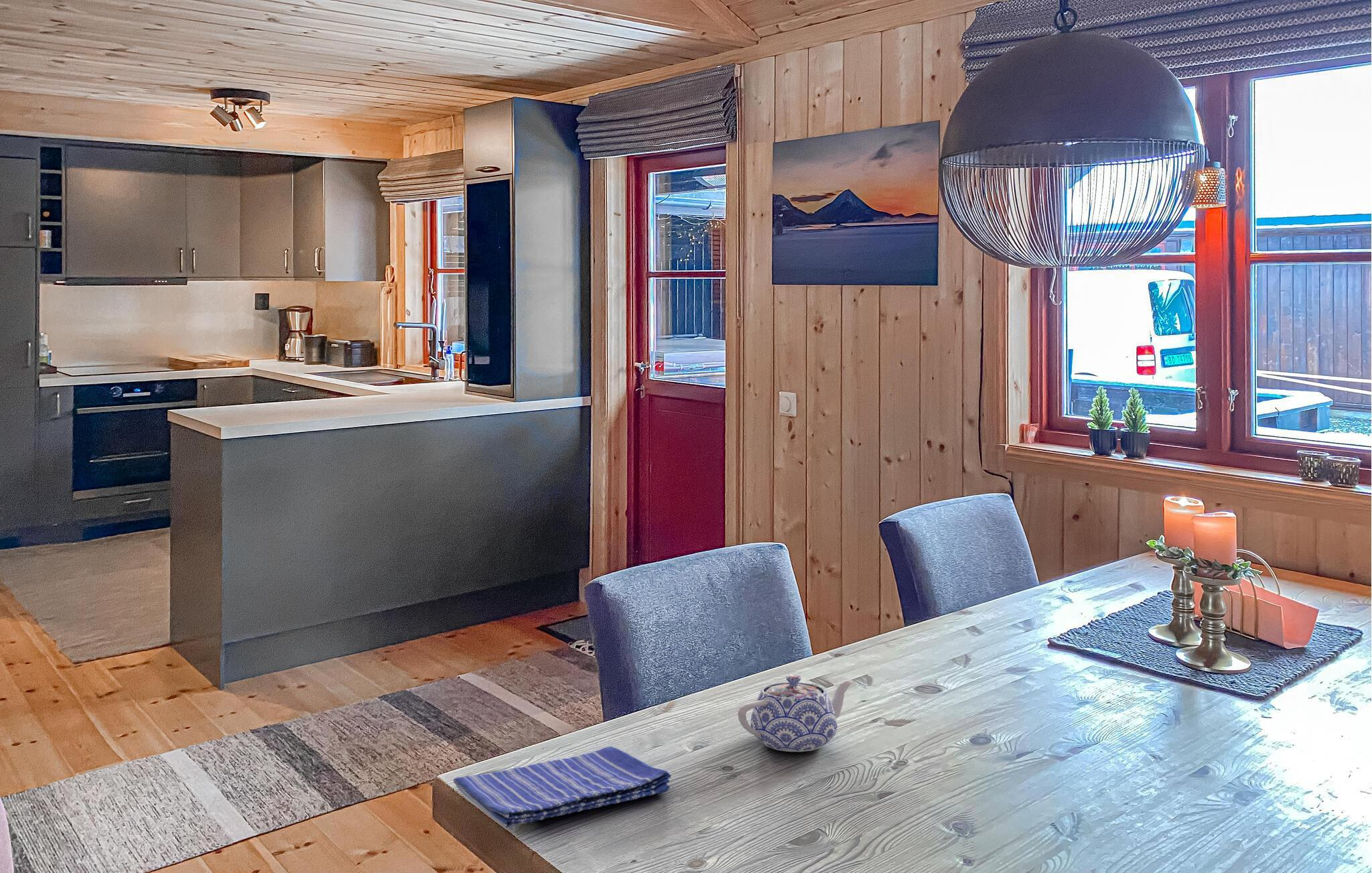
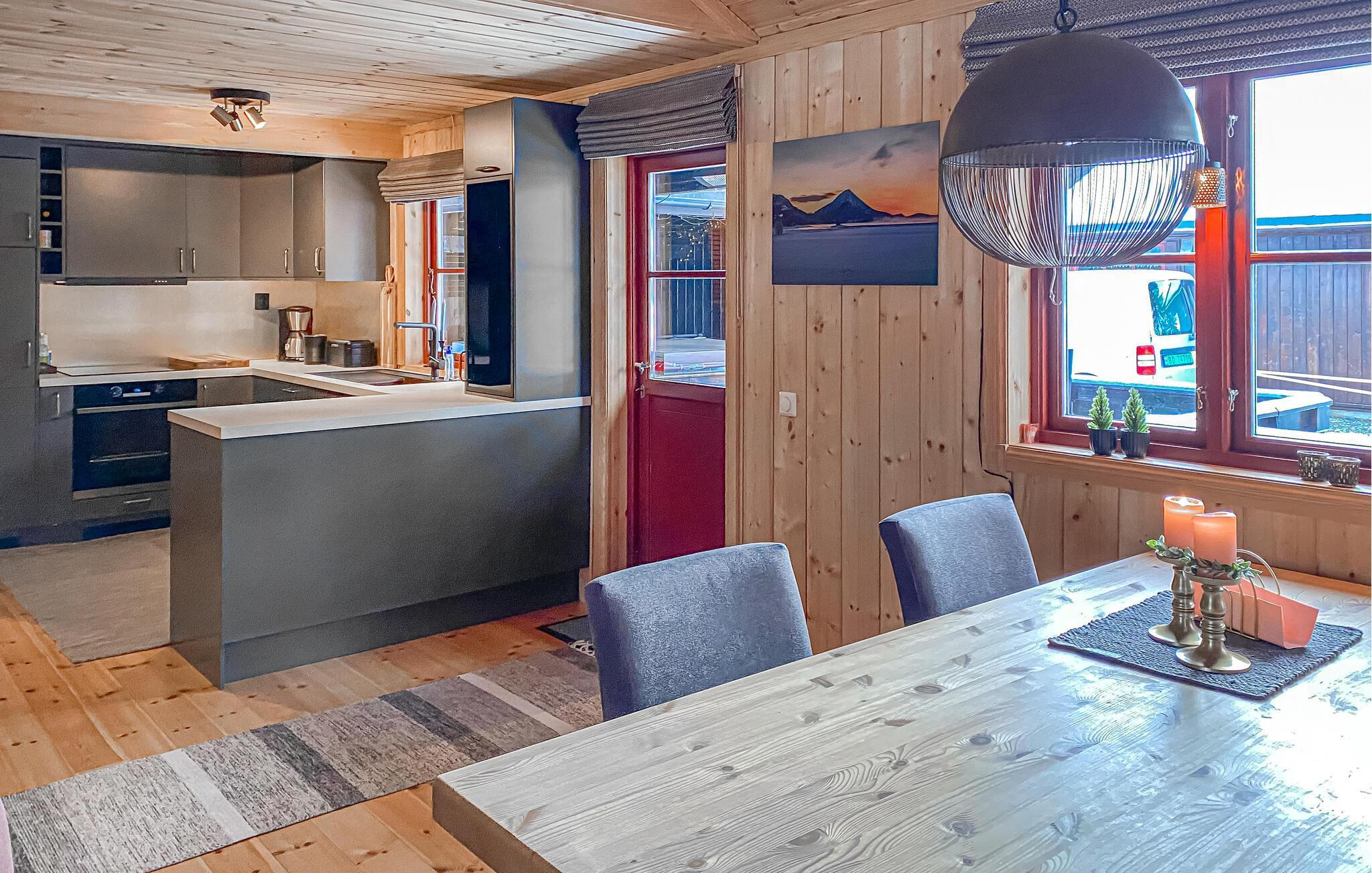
- dish towel [453,746,672,828]
- teapot [737,675,853,752]
